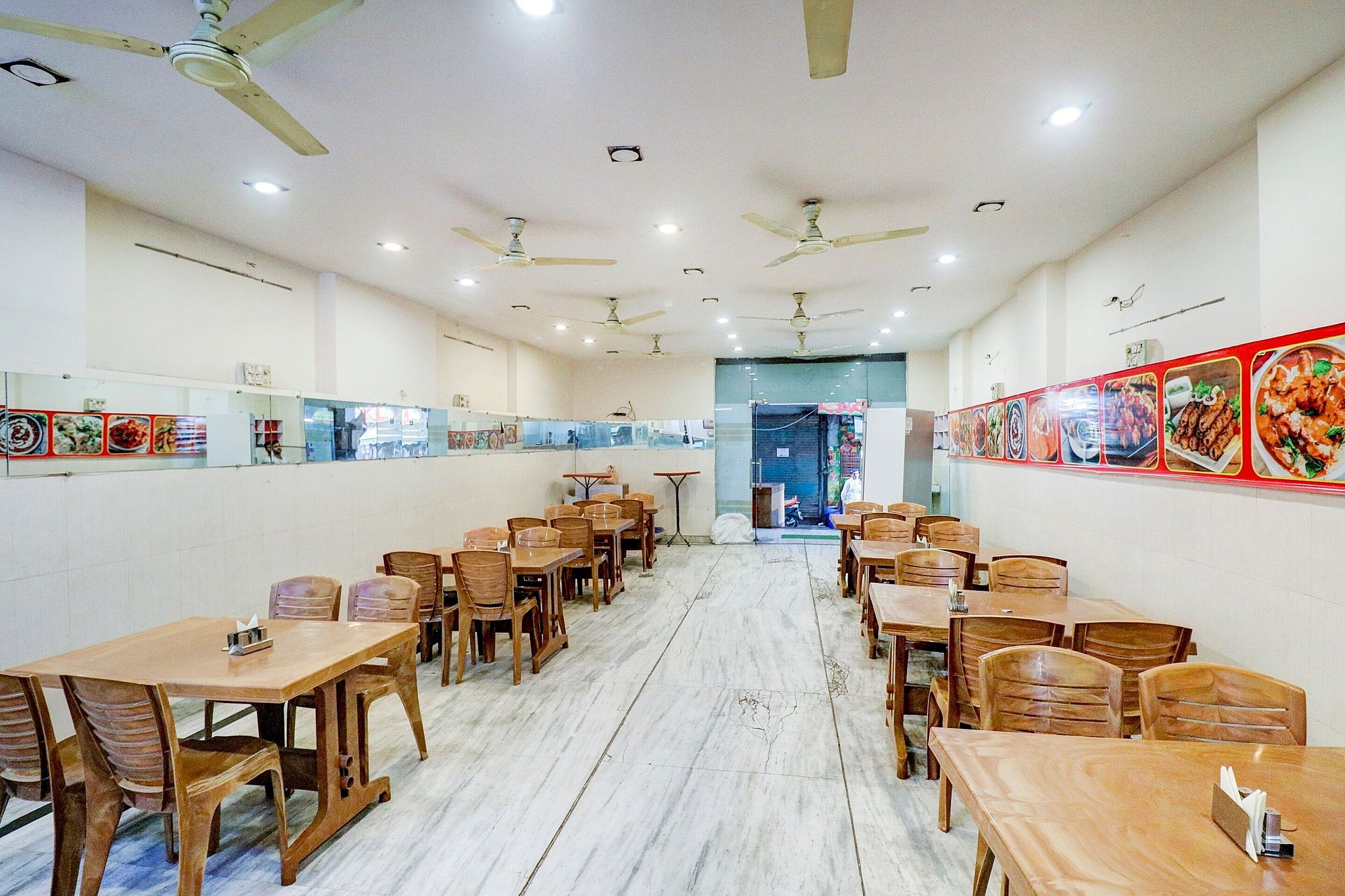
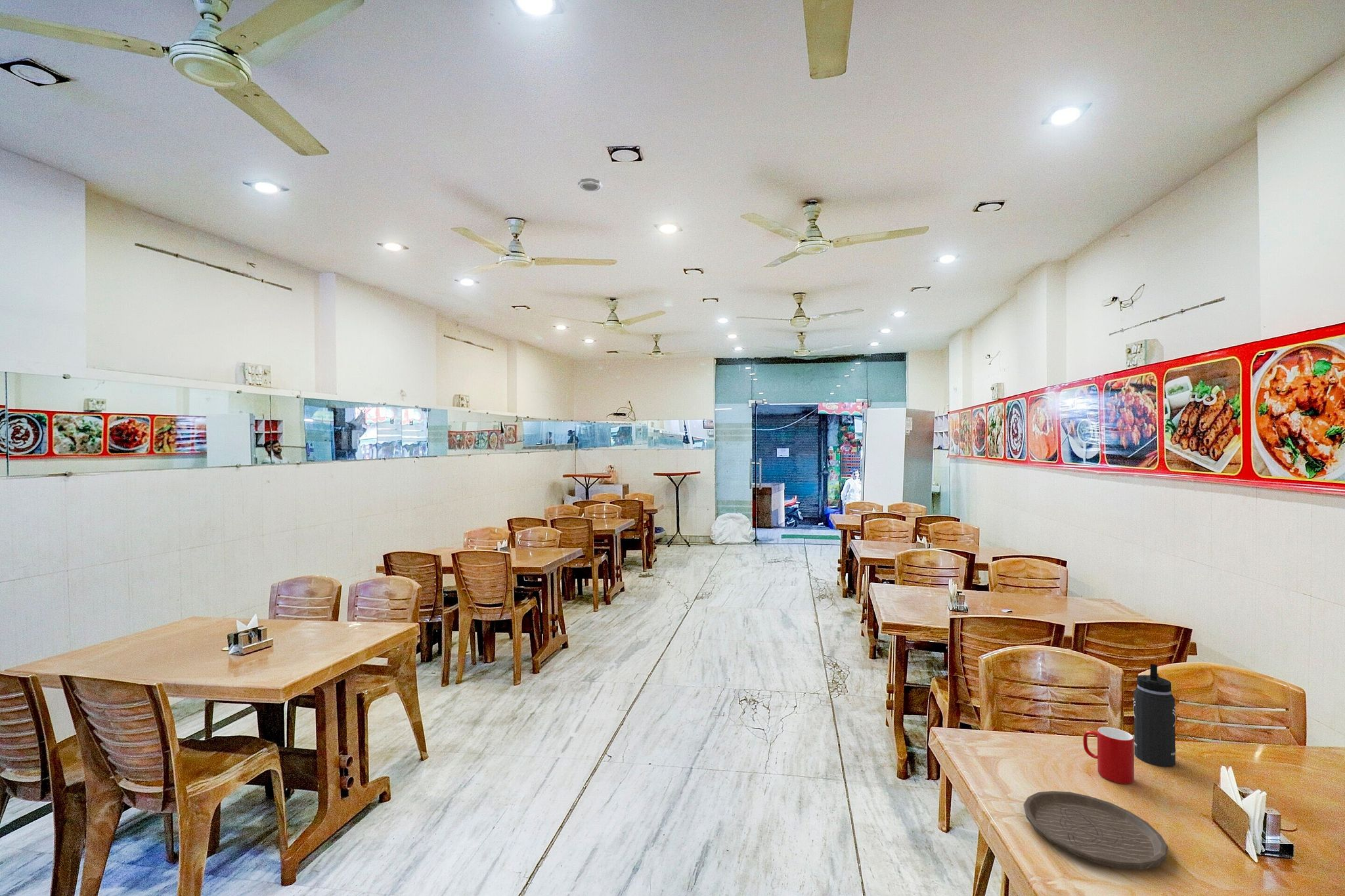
+ cup [1082,727,1135,784]
+ plate [1023,790,1168,870]
+ thermos bottle [1133,664,1177,767]
+ smoke detector [577,178,603,193]
